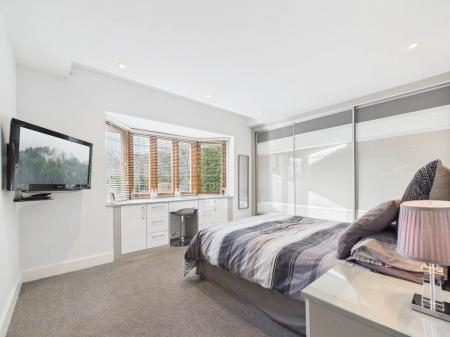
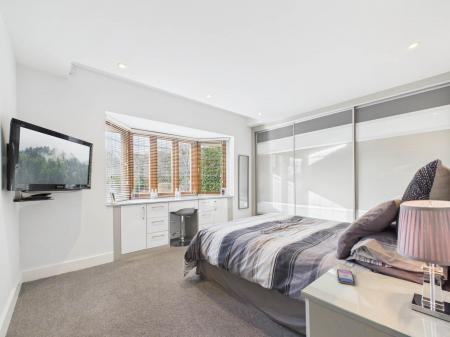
+ smartphone [336,268,356,286]
